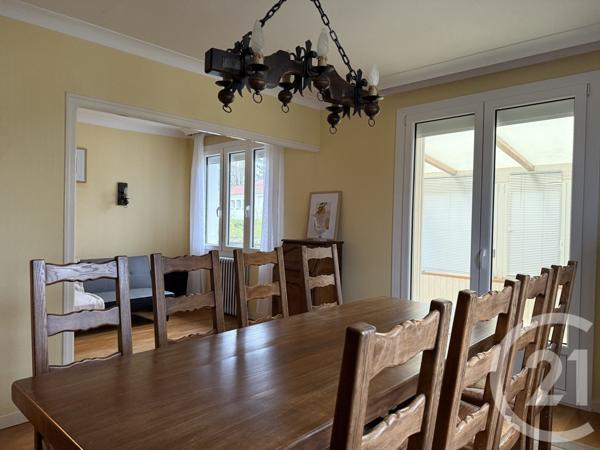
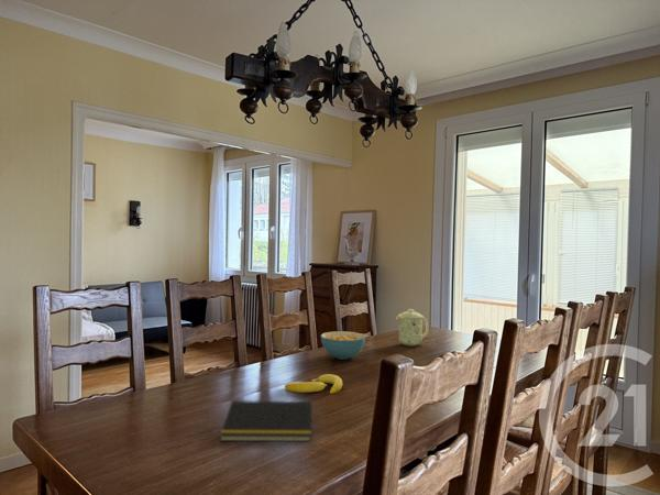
+ cereal bowl [320,330,366,361]
+ mug [395,308,430,346]
+ banana [284,373,343,395]
+ notepad [219,399,314,442]
